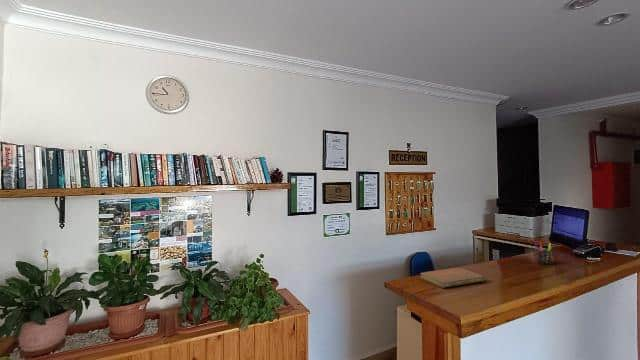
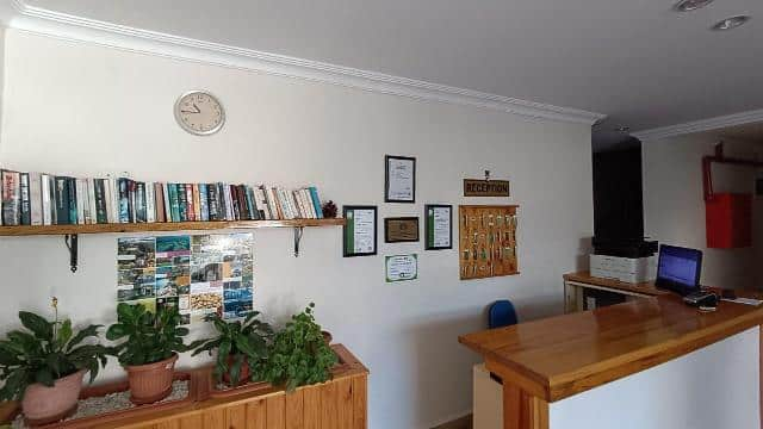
- pen holder [534,241,553,265]
- notebook [419,267,486,289]
